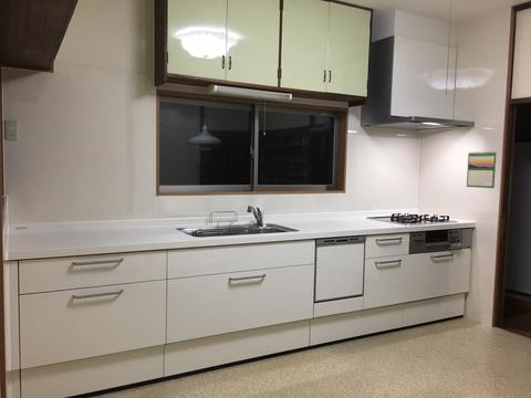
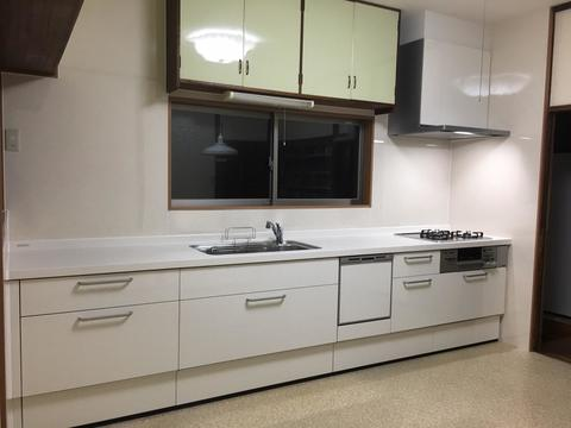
- calendar [466,150,498,189]
